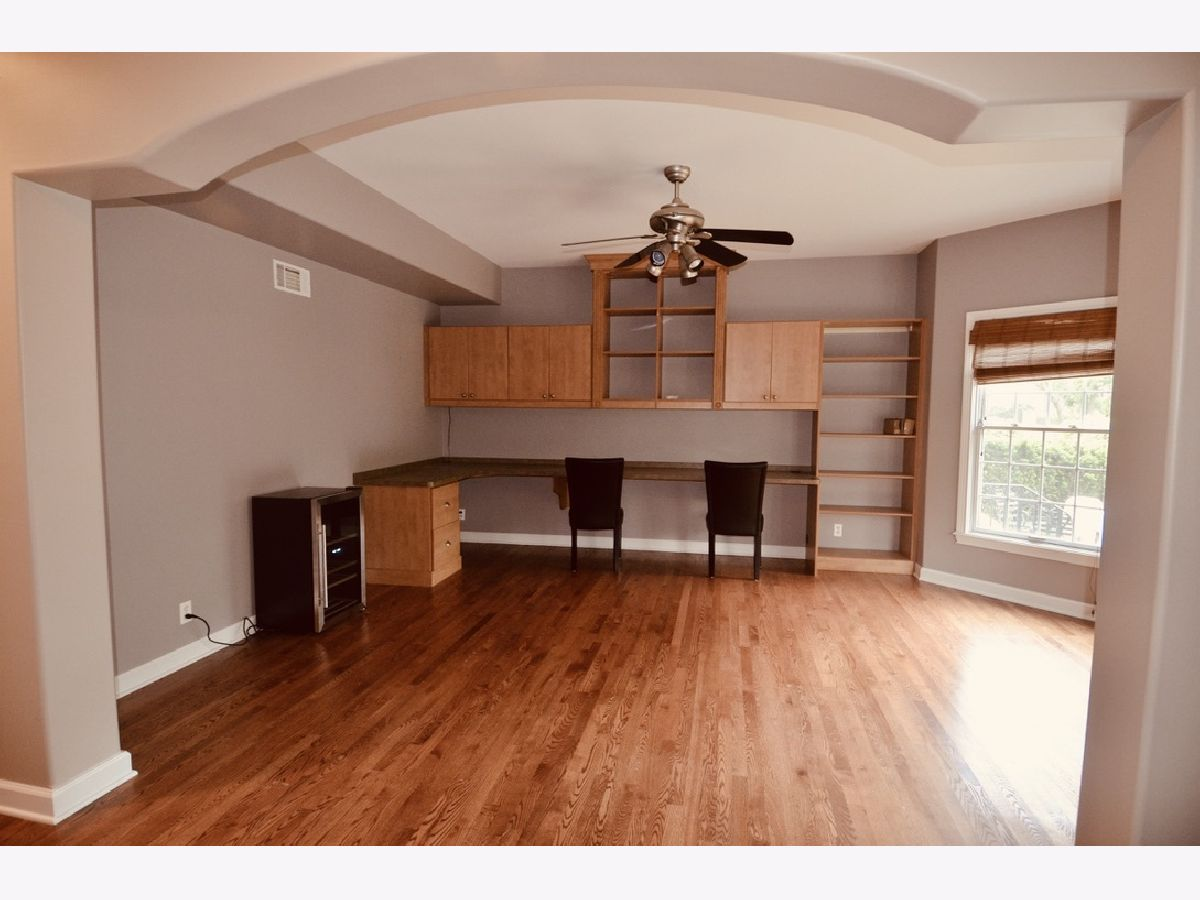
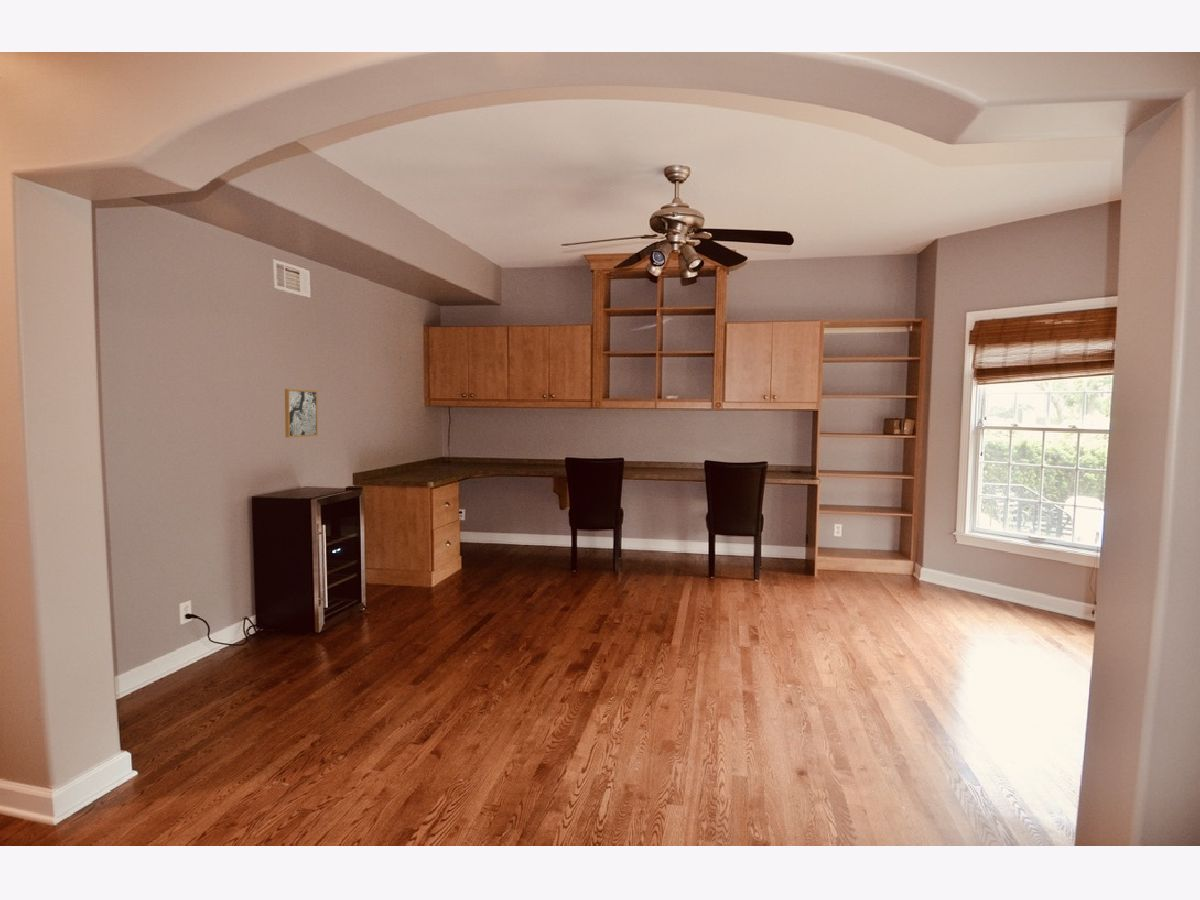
+ wall art [284,388,319,438]
